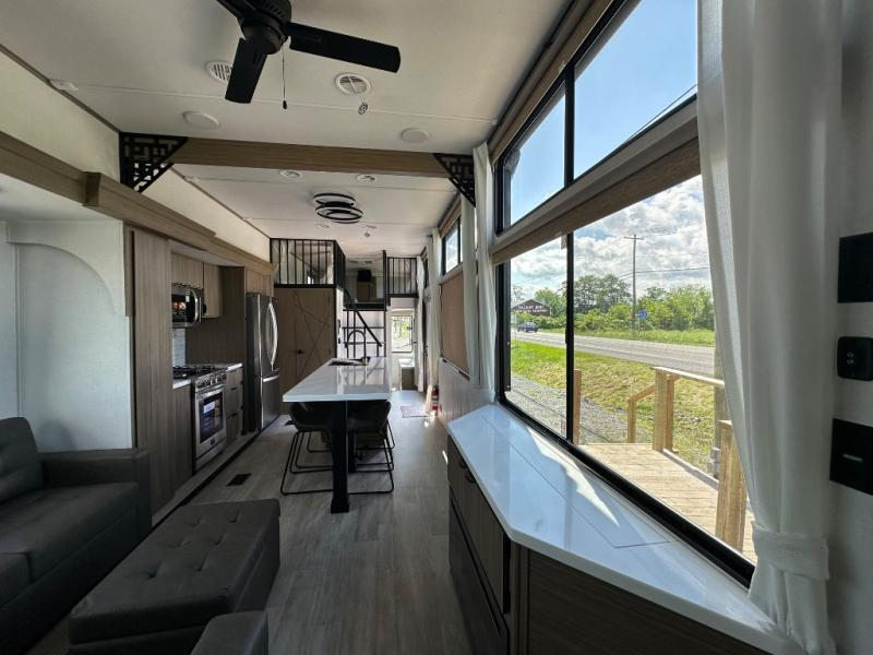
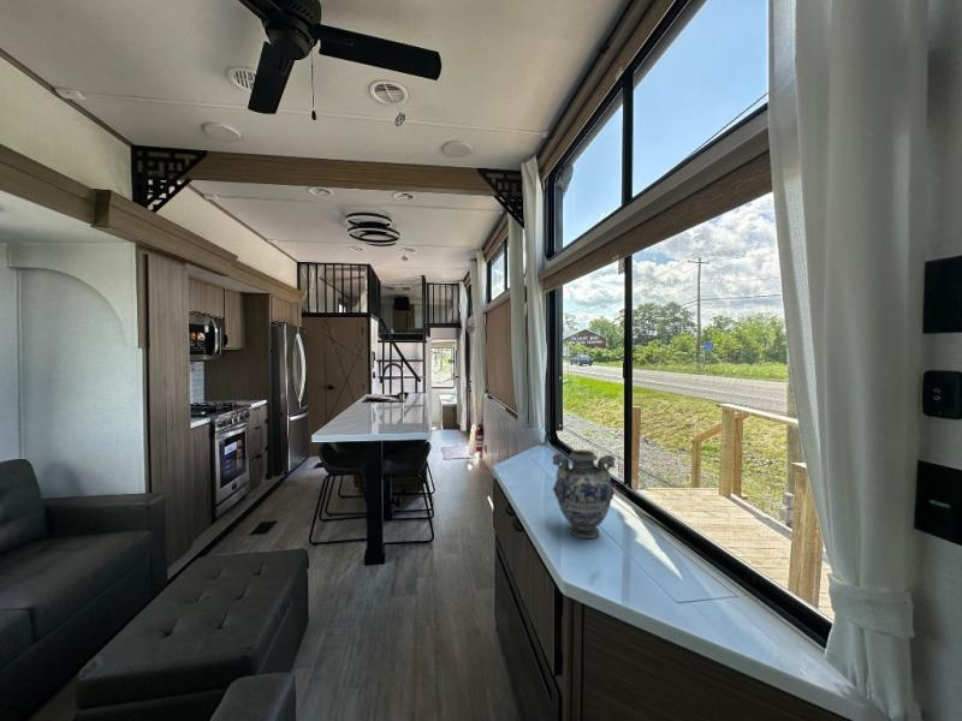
+ decorative vase [551,449,617,540]
